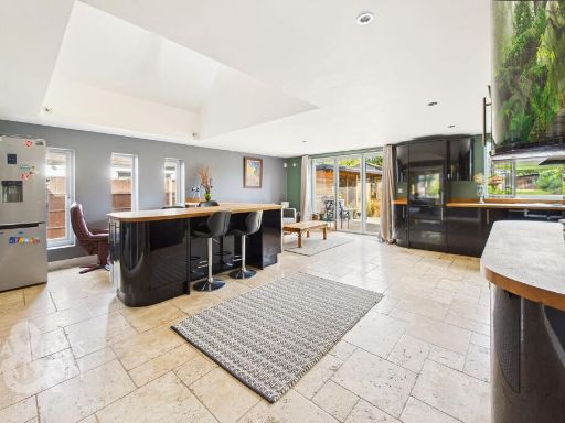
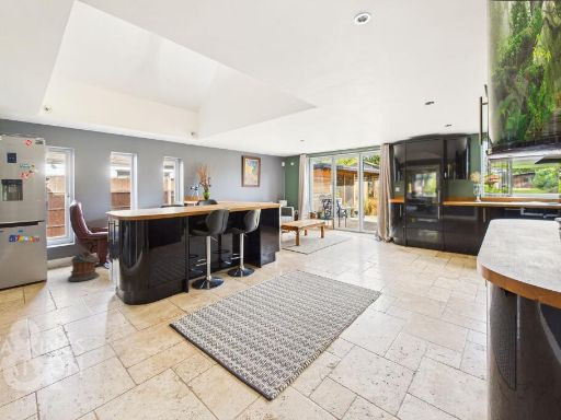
+ bucket [67,249,101,282]
